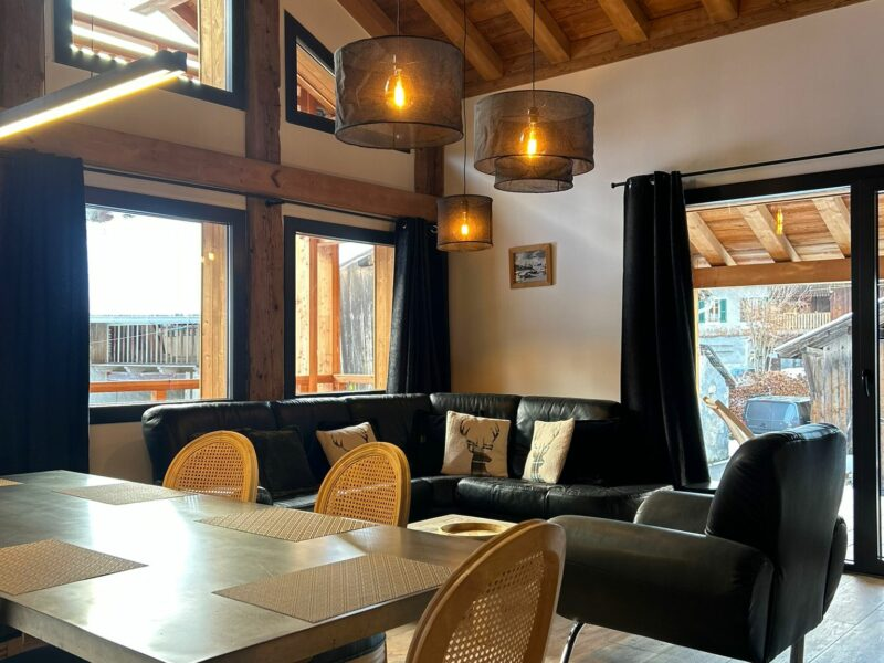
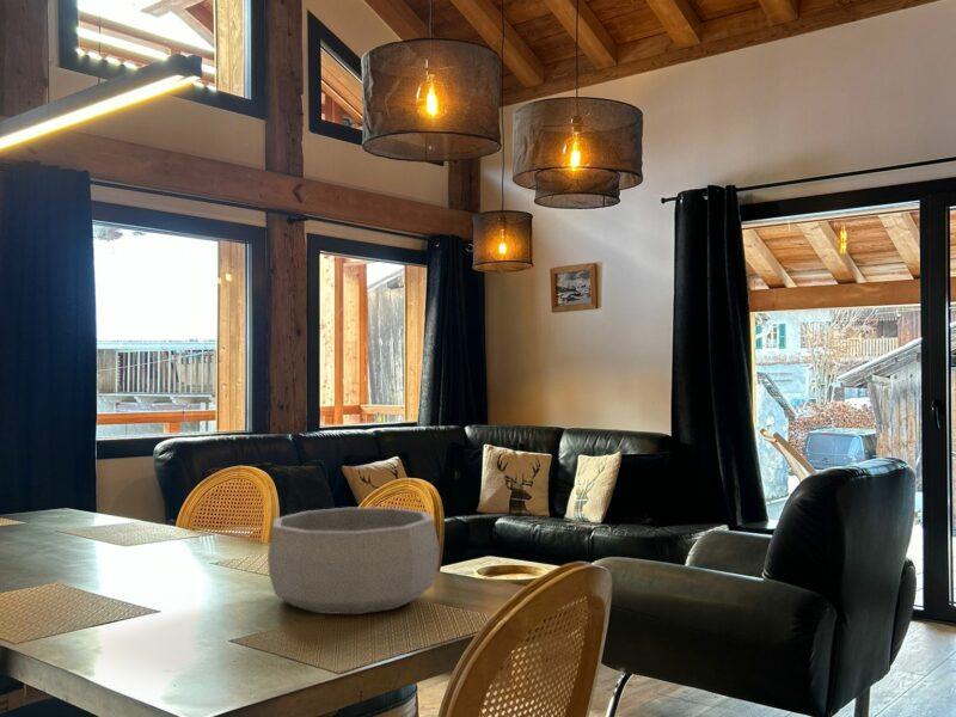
+ decorative bowl [266,507,441,615]
